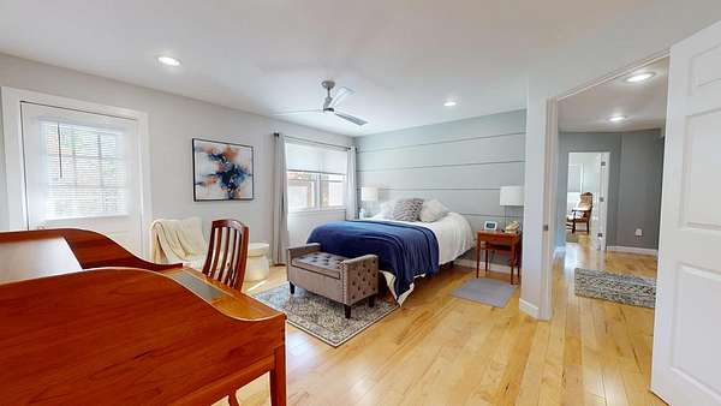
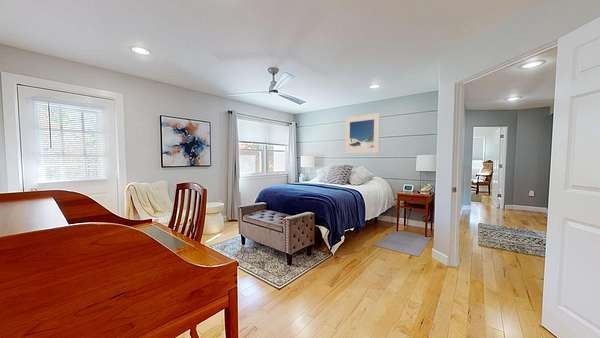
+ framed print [344,112,381,155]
